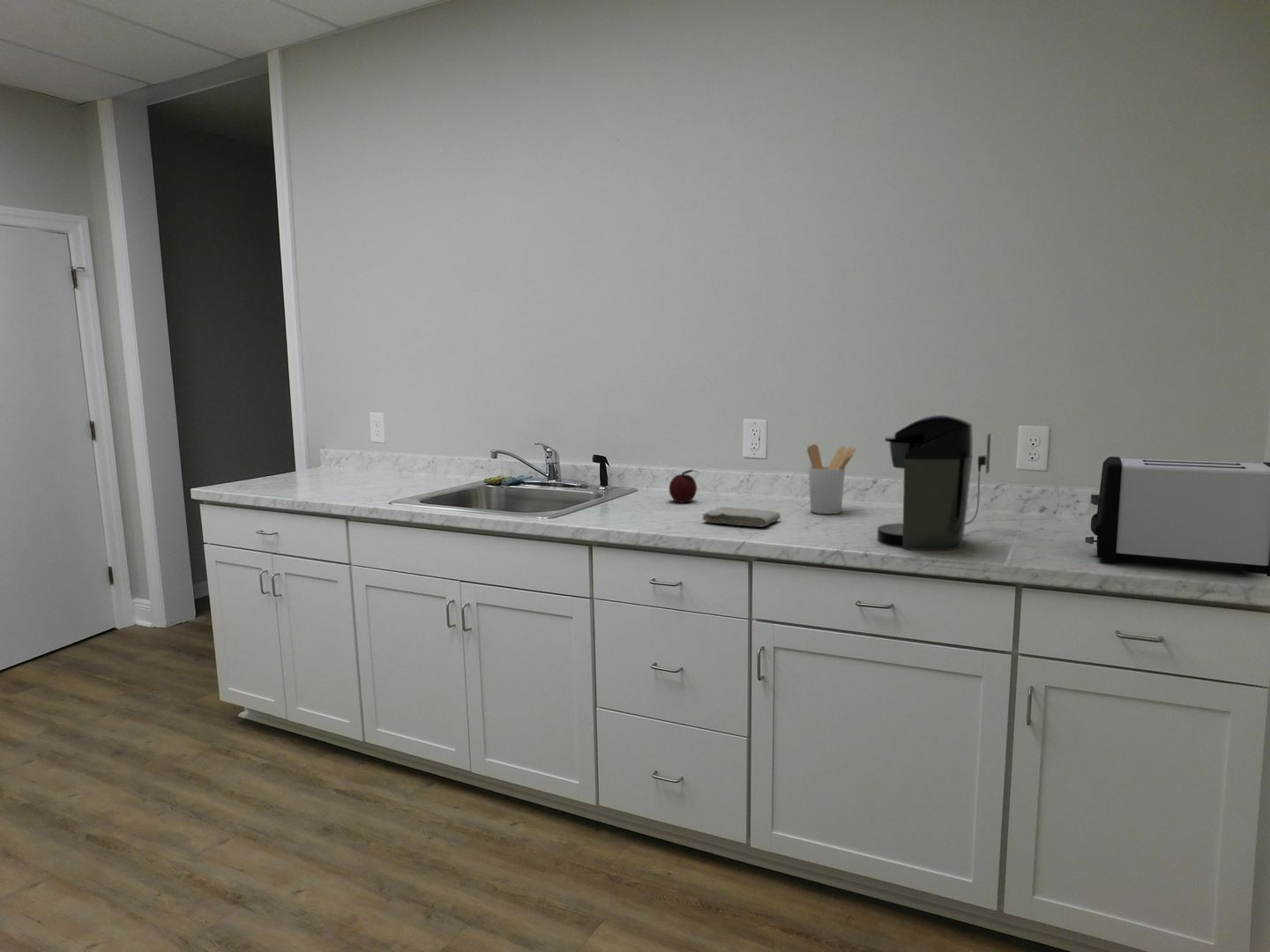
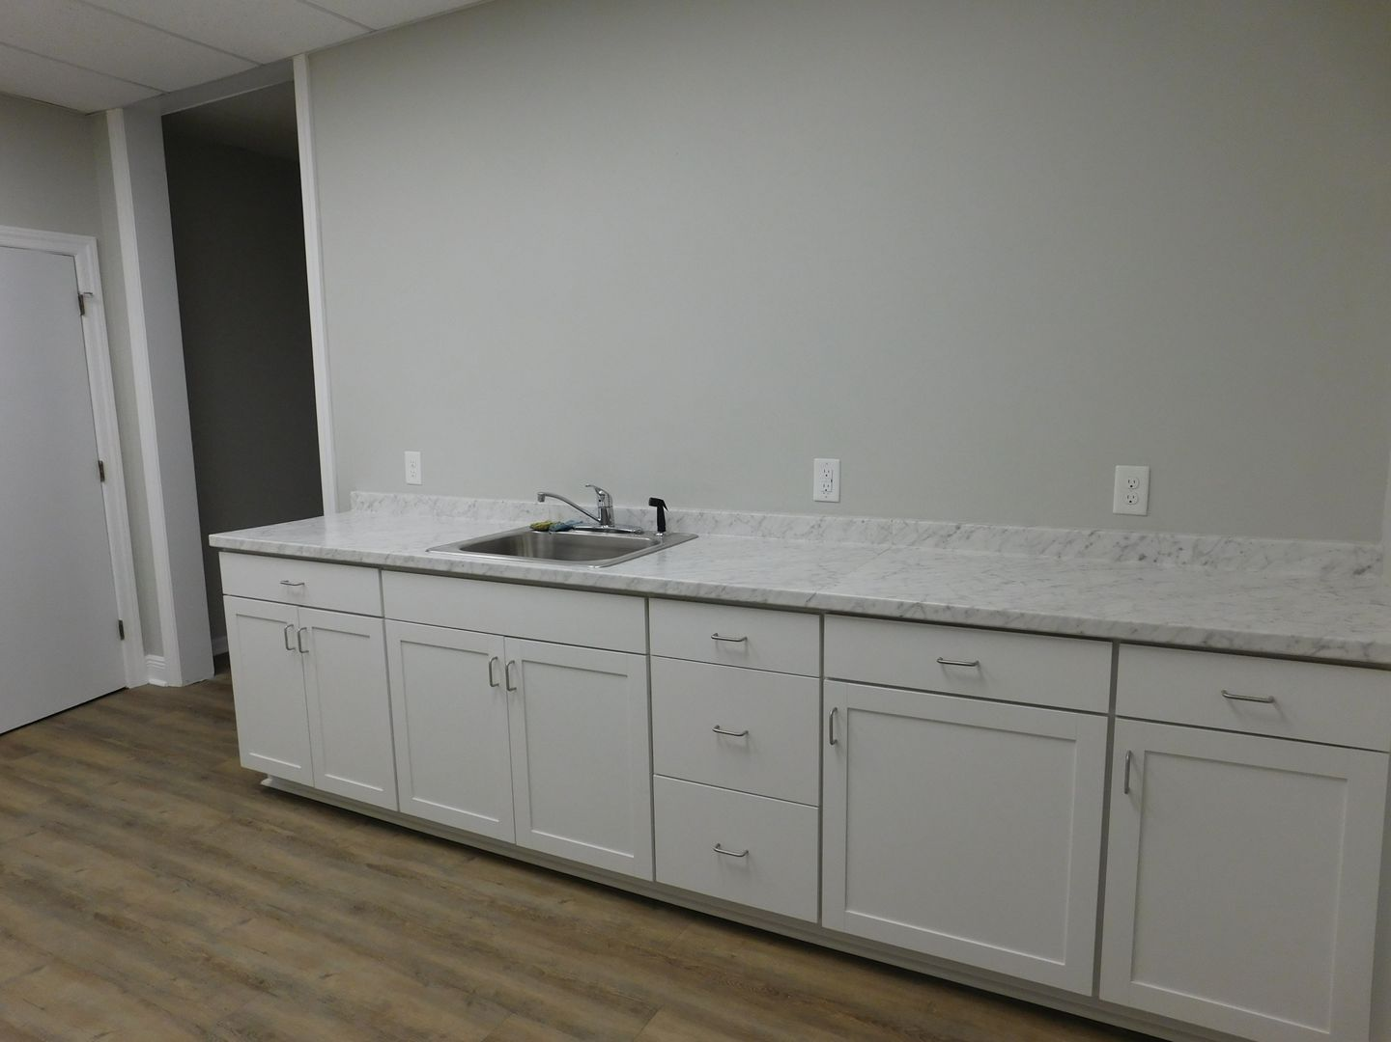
- fruit [669,469,699,503]
- utensil holder [806,443,857,515]
- washcloth [701,506,781,528]
- coffee maker [877,414,992,551]
- toaster [1084,456,1270,577]
